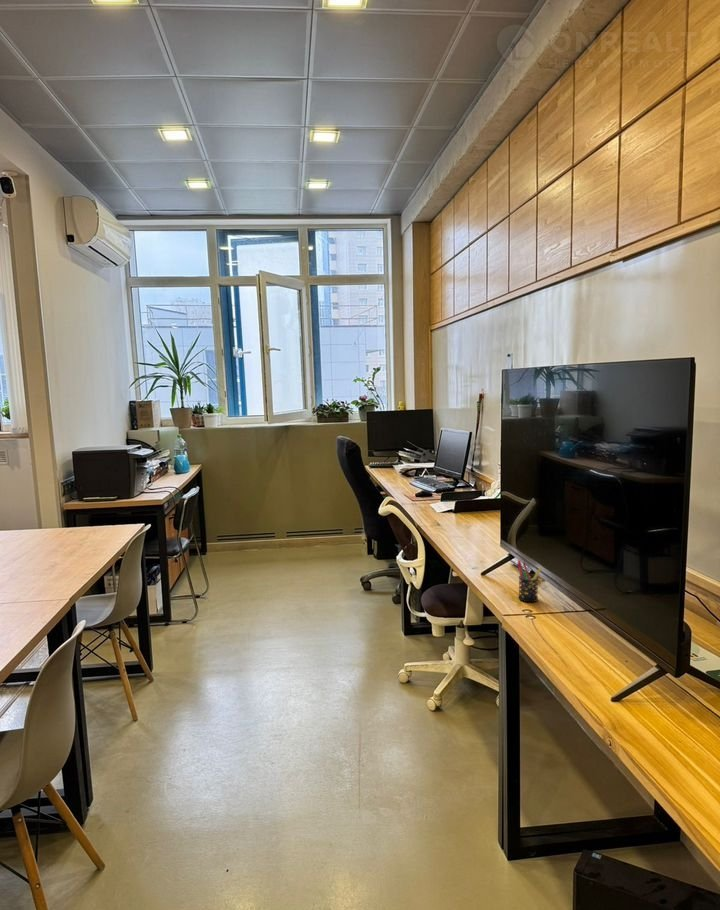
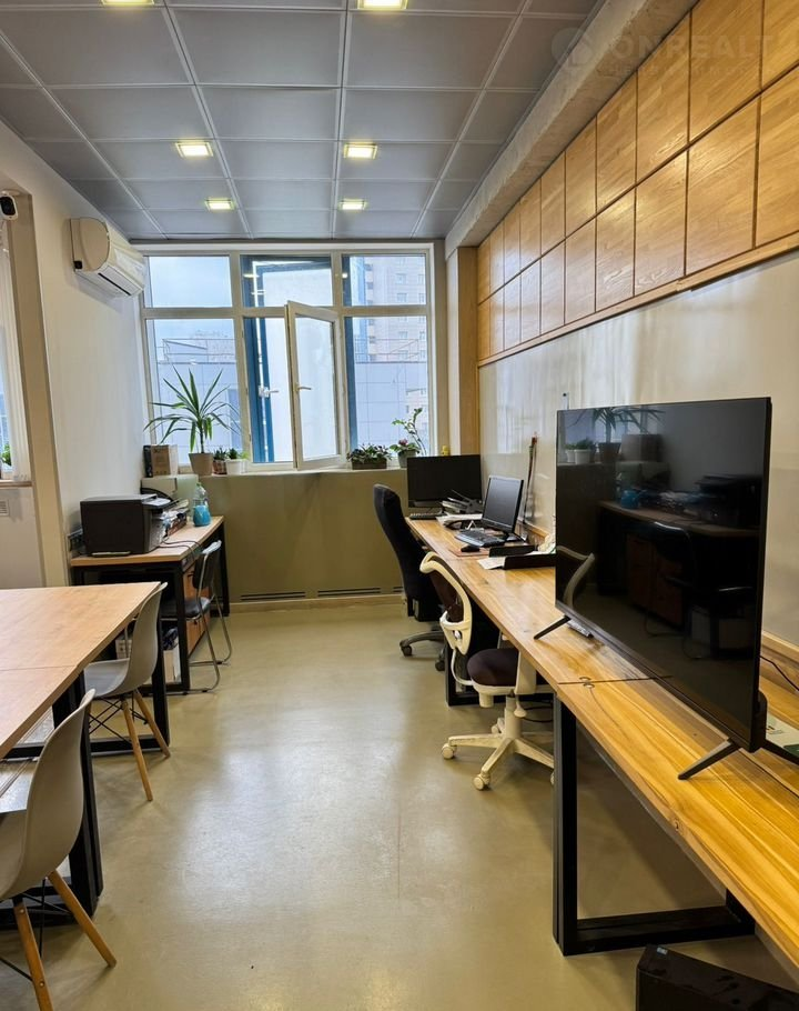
- pen holder [516,559,543,603]
